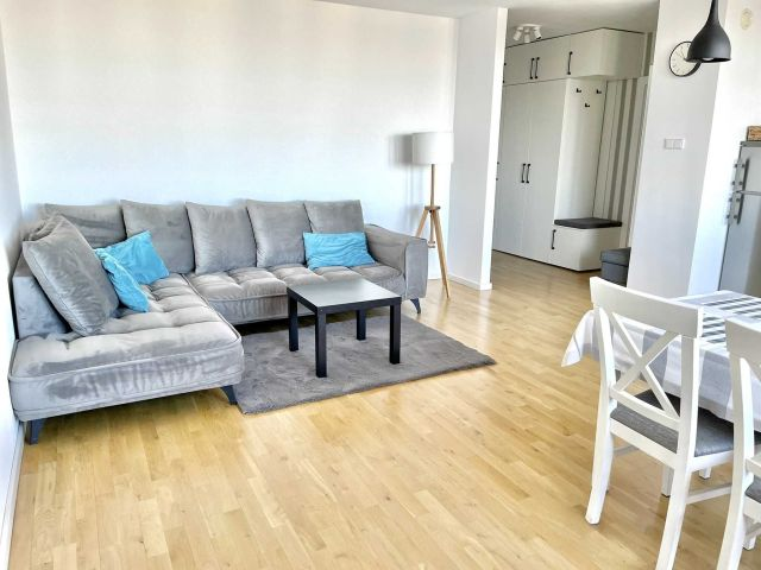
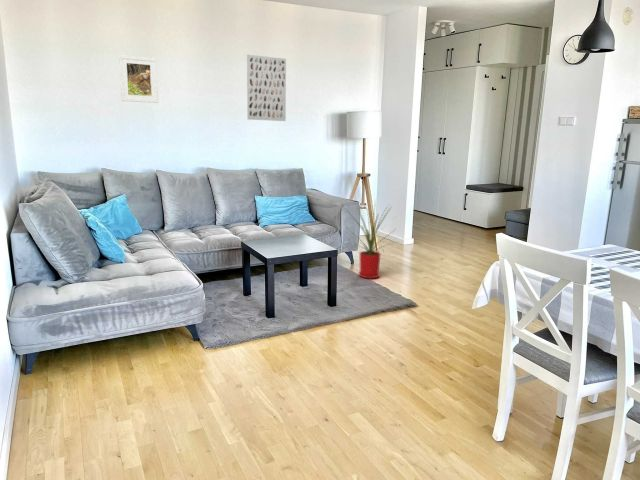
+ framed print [118,54,159,104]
+ wall art [246,54,287,122]
+ house plant [344,198,403,280]
